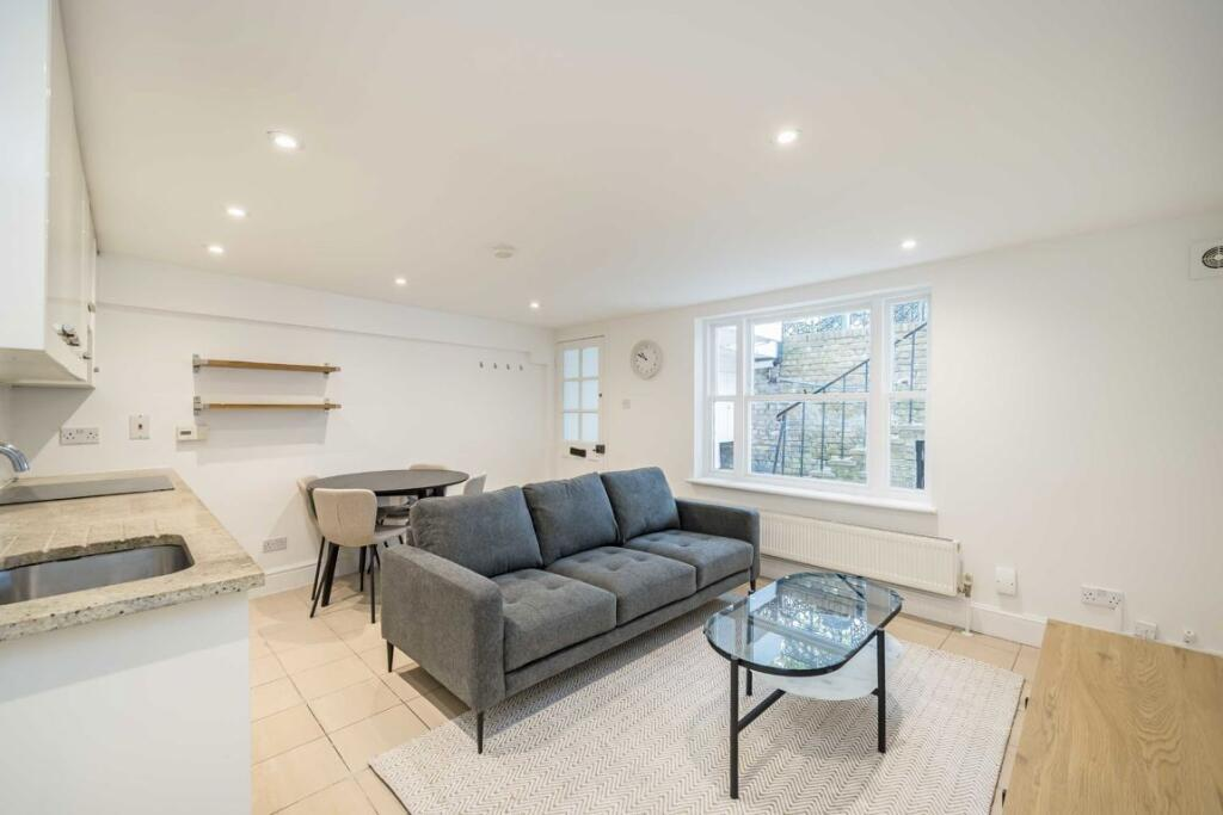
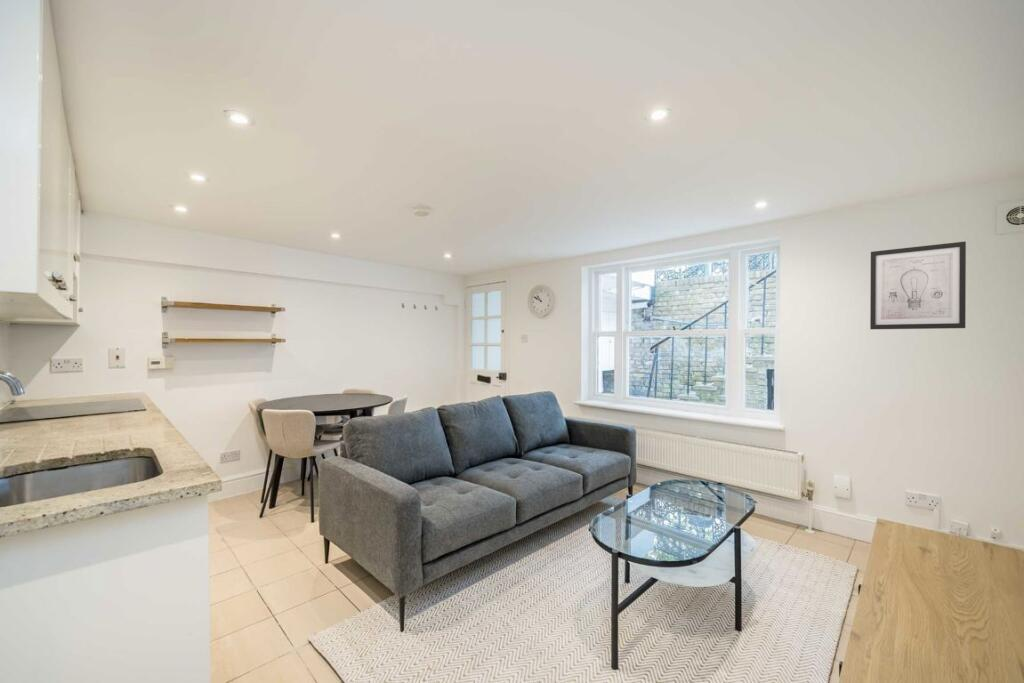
+ wall art [869,240,967,330]
